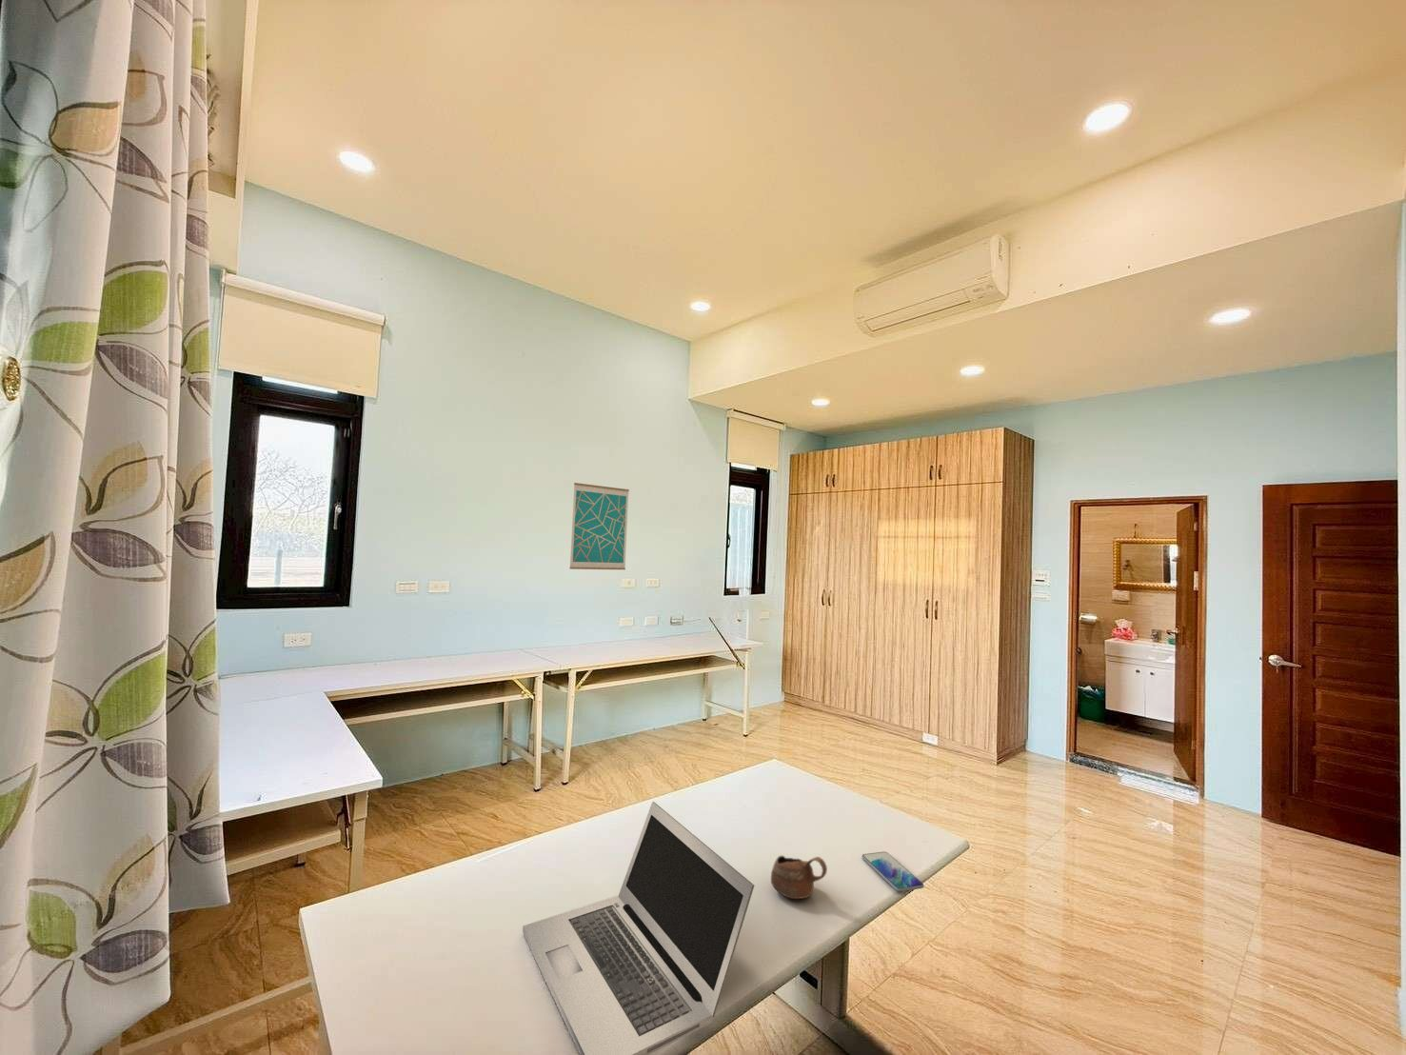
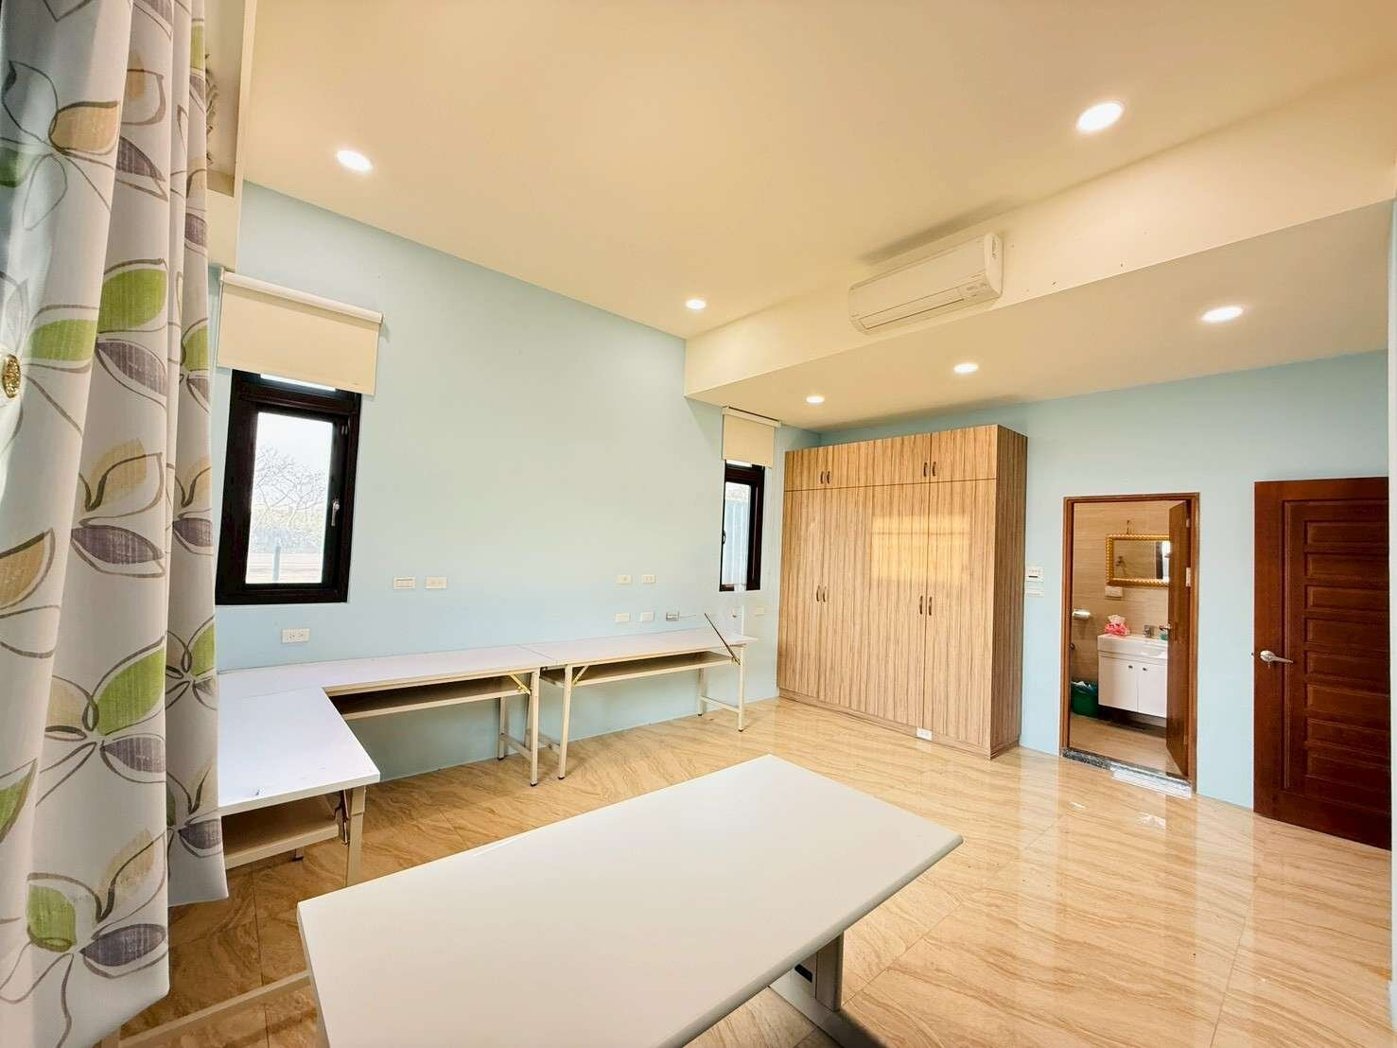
- laptop [522,801,755,1055]
- wall art [568,482,630,571]
- cup [770,856,828,900]
- smartphone [862,851,925,893]
